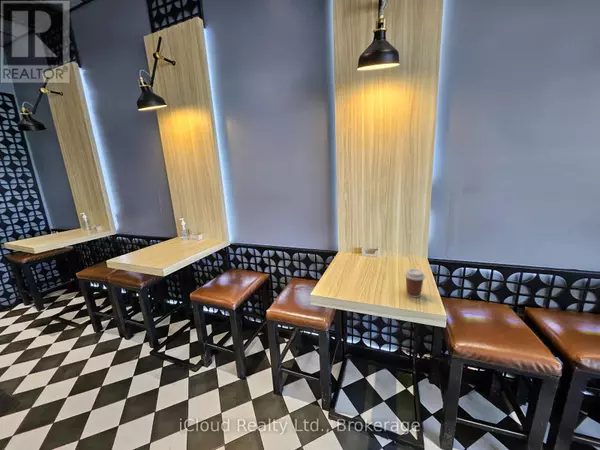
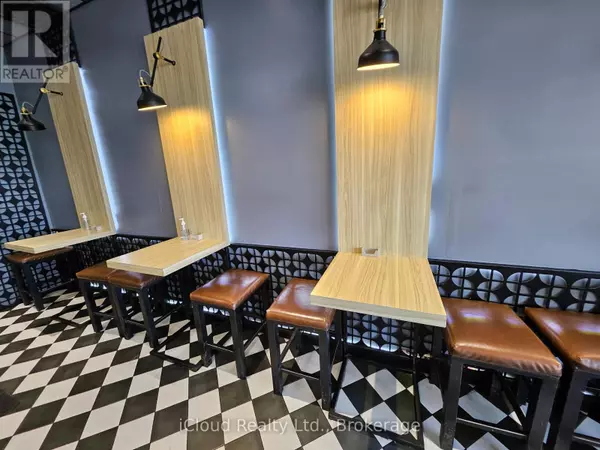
- coffee cup [404,268,426,298]
